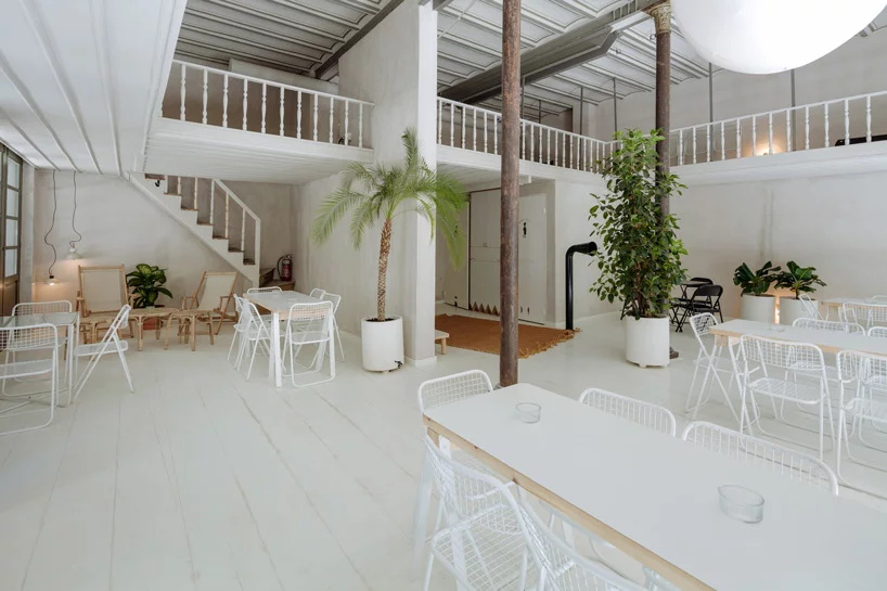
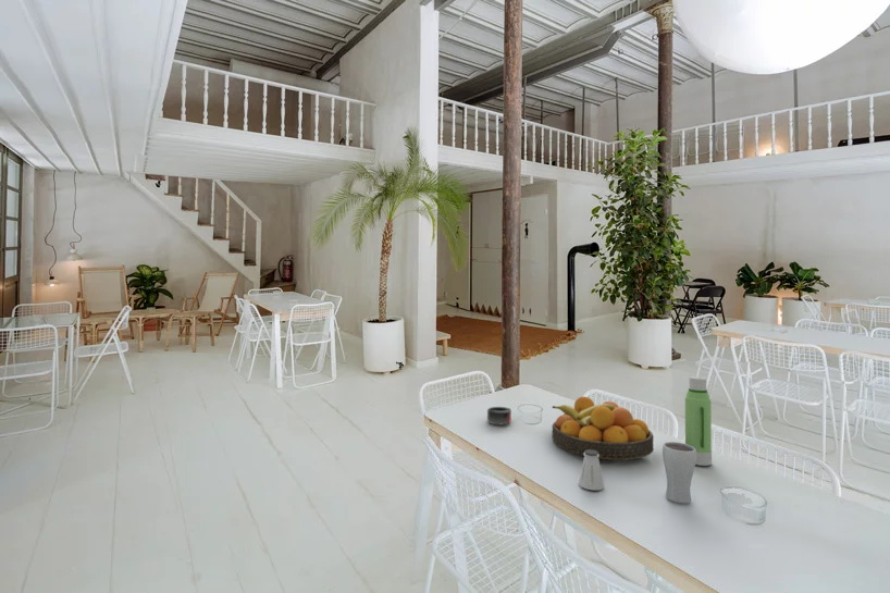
+ water bottle [684,375,713,467]
+ drinking glass [662,441,696,504]
+ mug [486,406,512,425]
+ fruit bowl [551,396,655,461]
+ saltshaker [578,450,605,491]
